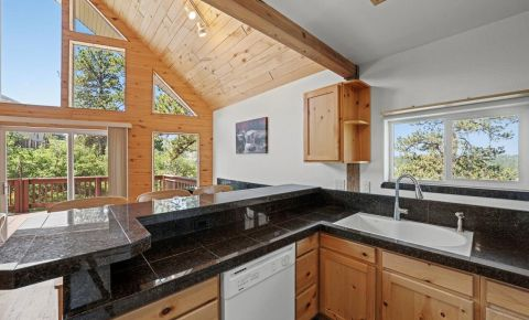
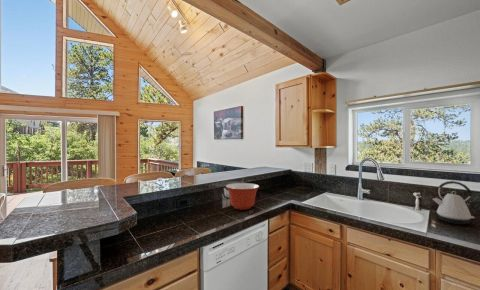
+ mixing bowl [225,182,260,211]
+ kettle [432,180,476,225]
